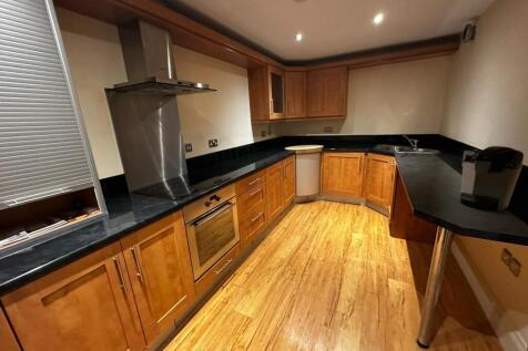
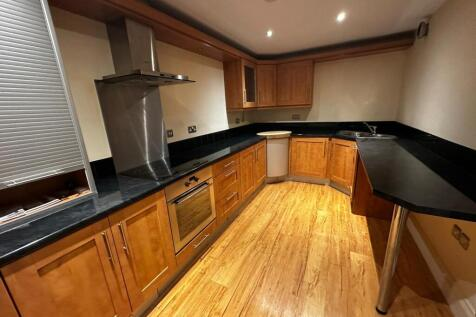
- coffee maker [458,145,525,211]
